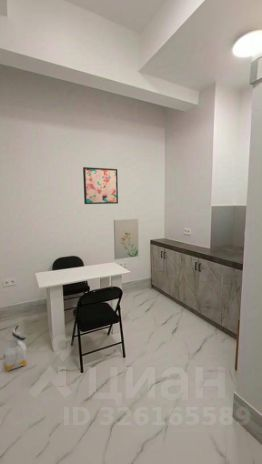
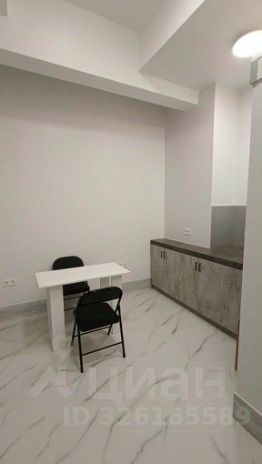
- bag [2,323,29,372]
- wall art [82,166,119,205]
- wall art [113,218,139,260]
